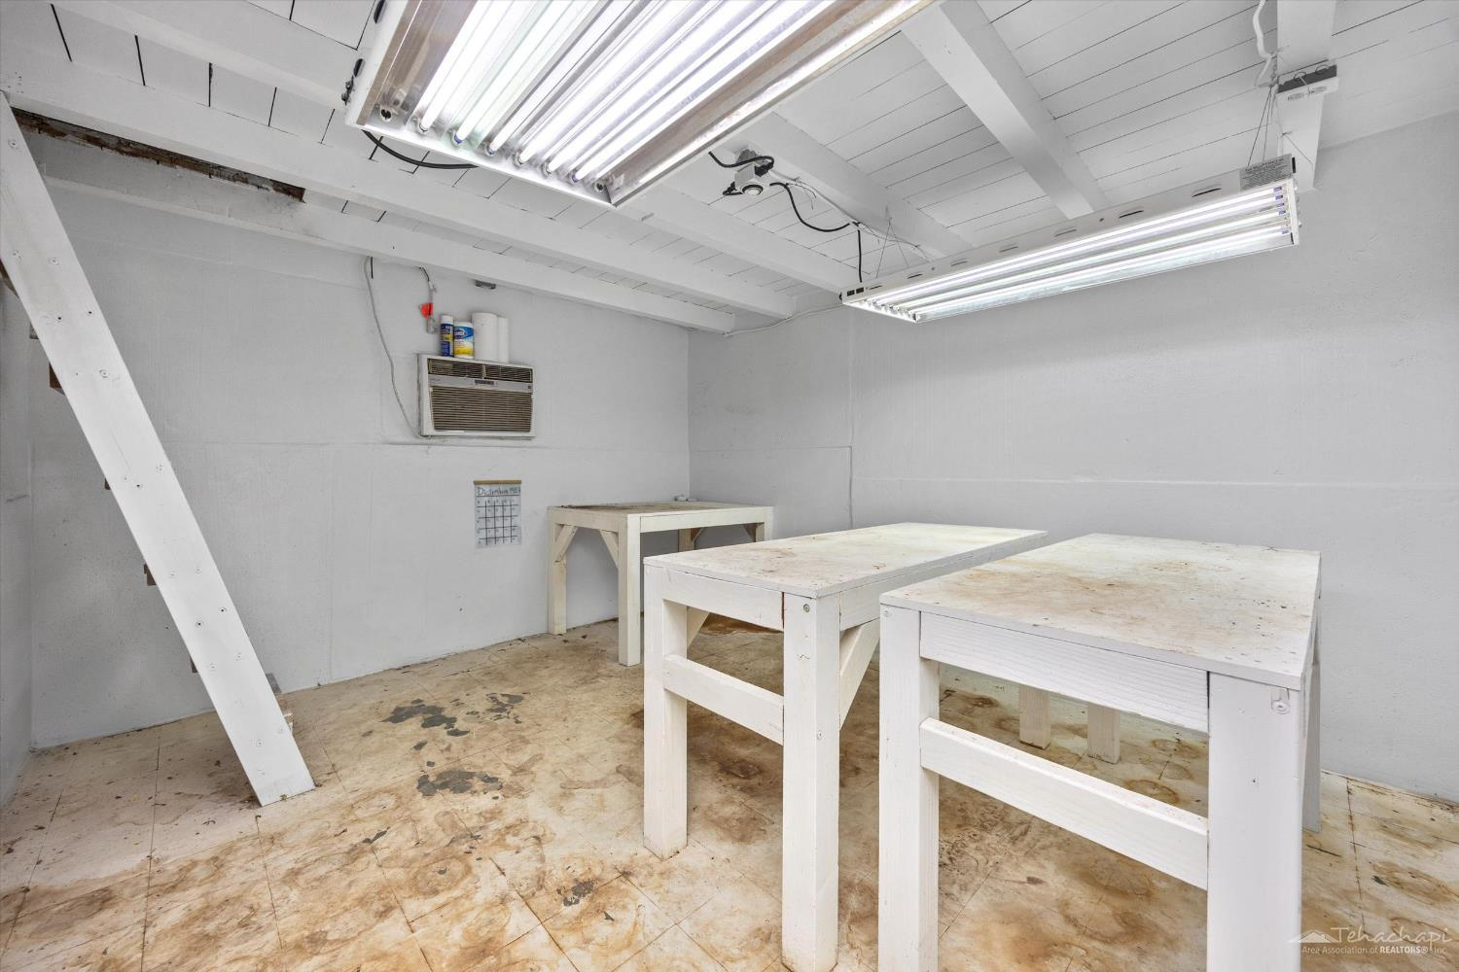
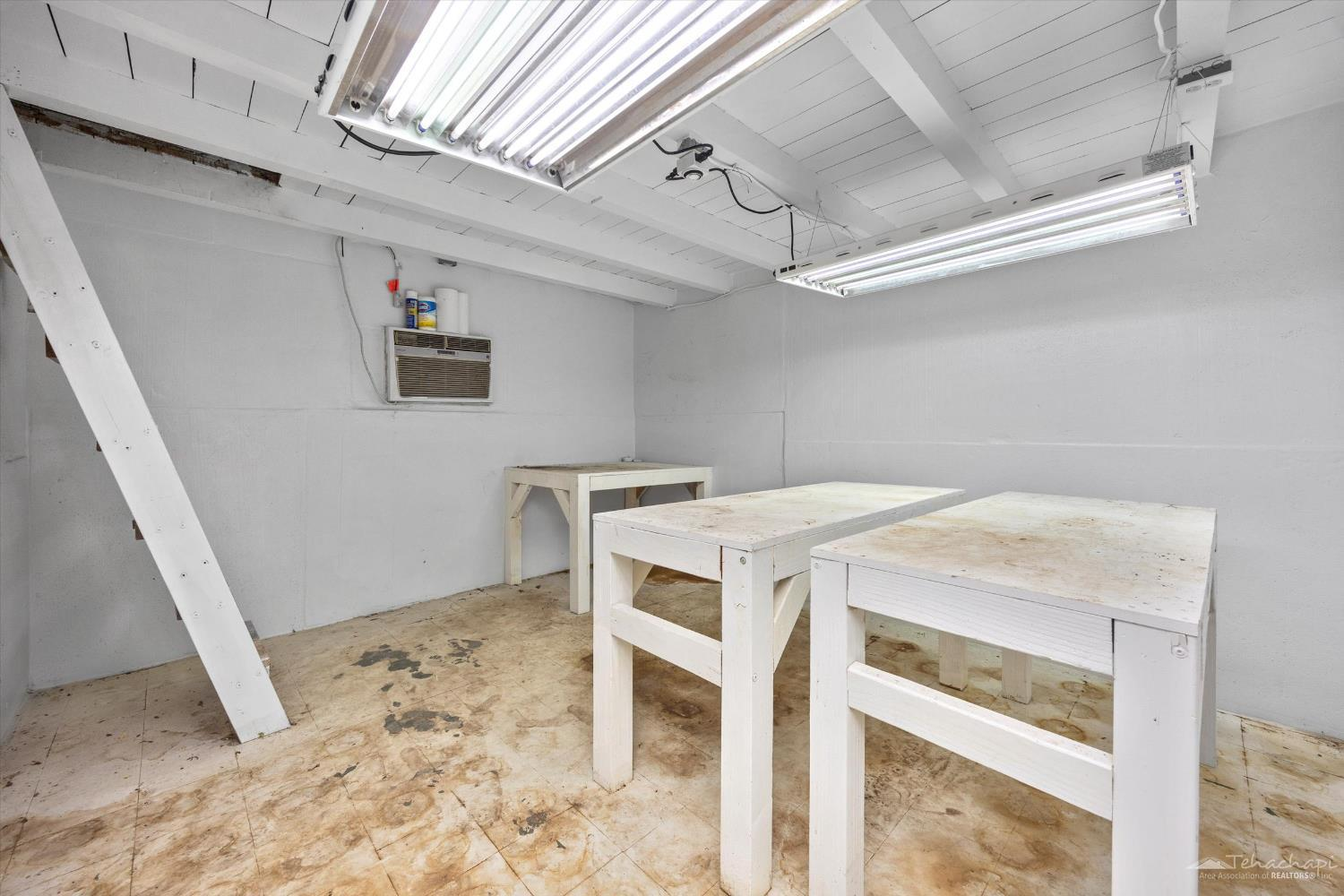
- calendar [472,463,522,550]
